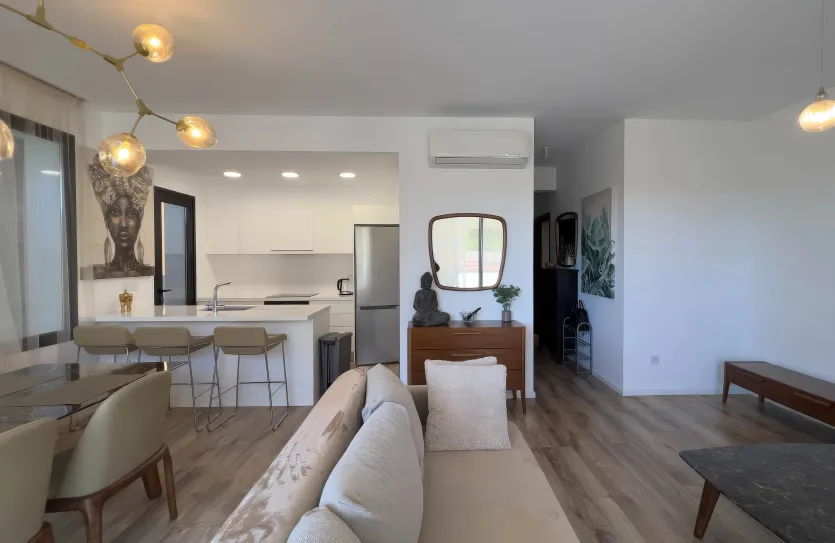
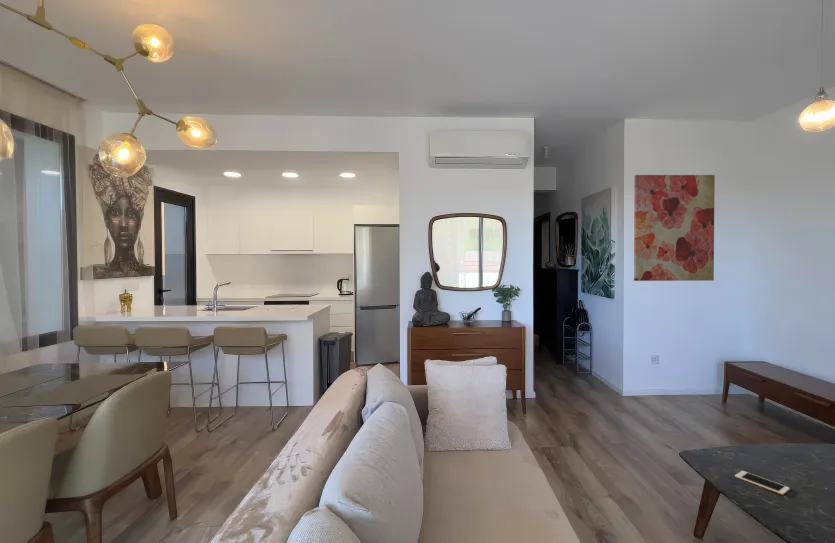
+ wall art [633,174,716,282]
+ cell phone [734,470,791,495]
